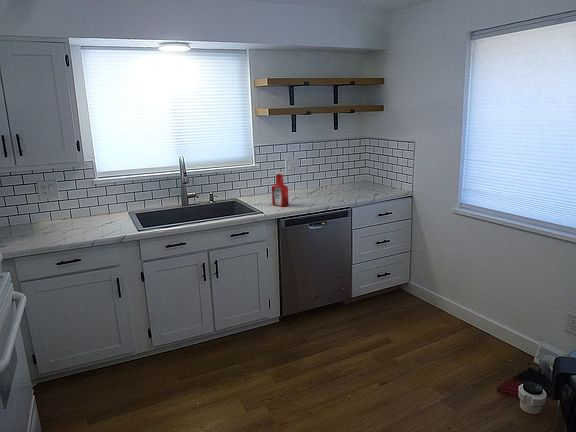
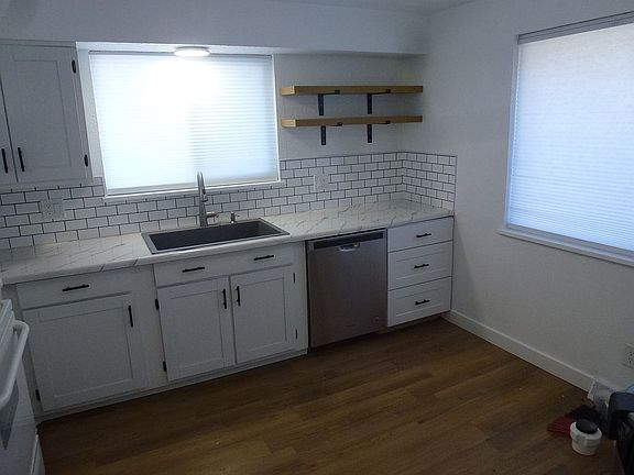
- soap bottle [271,170,290,208]
